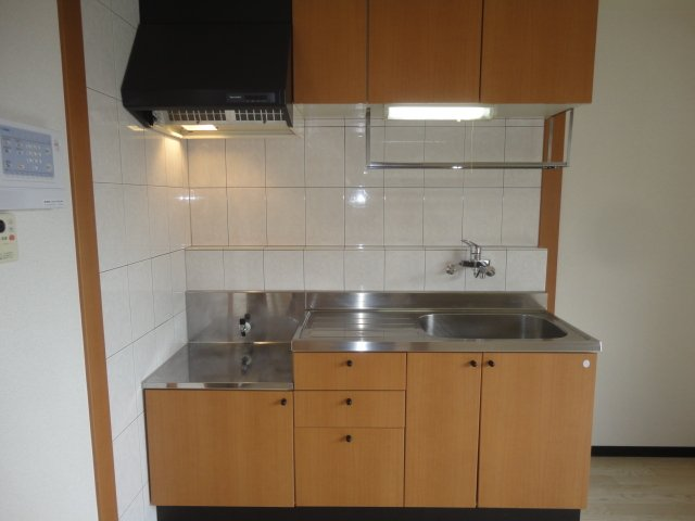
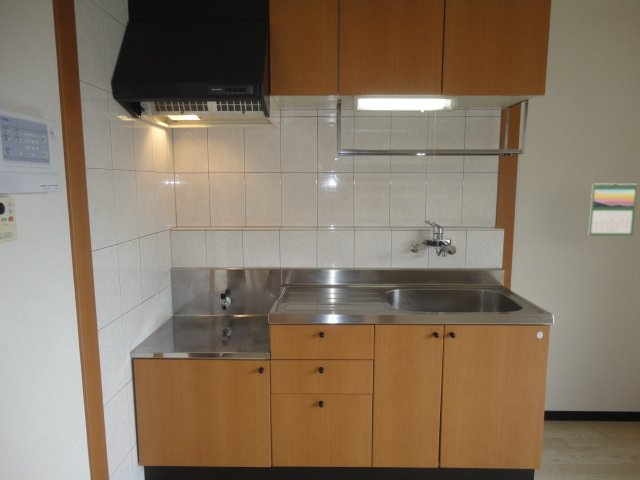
+ calendar [588,182,638,237]
